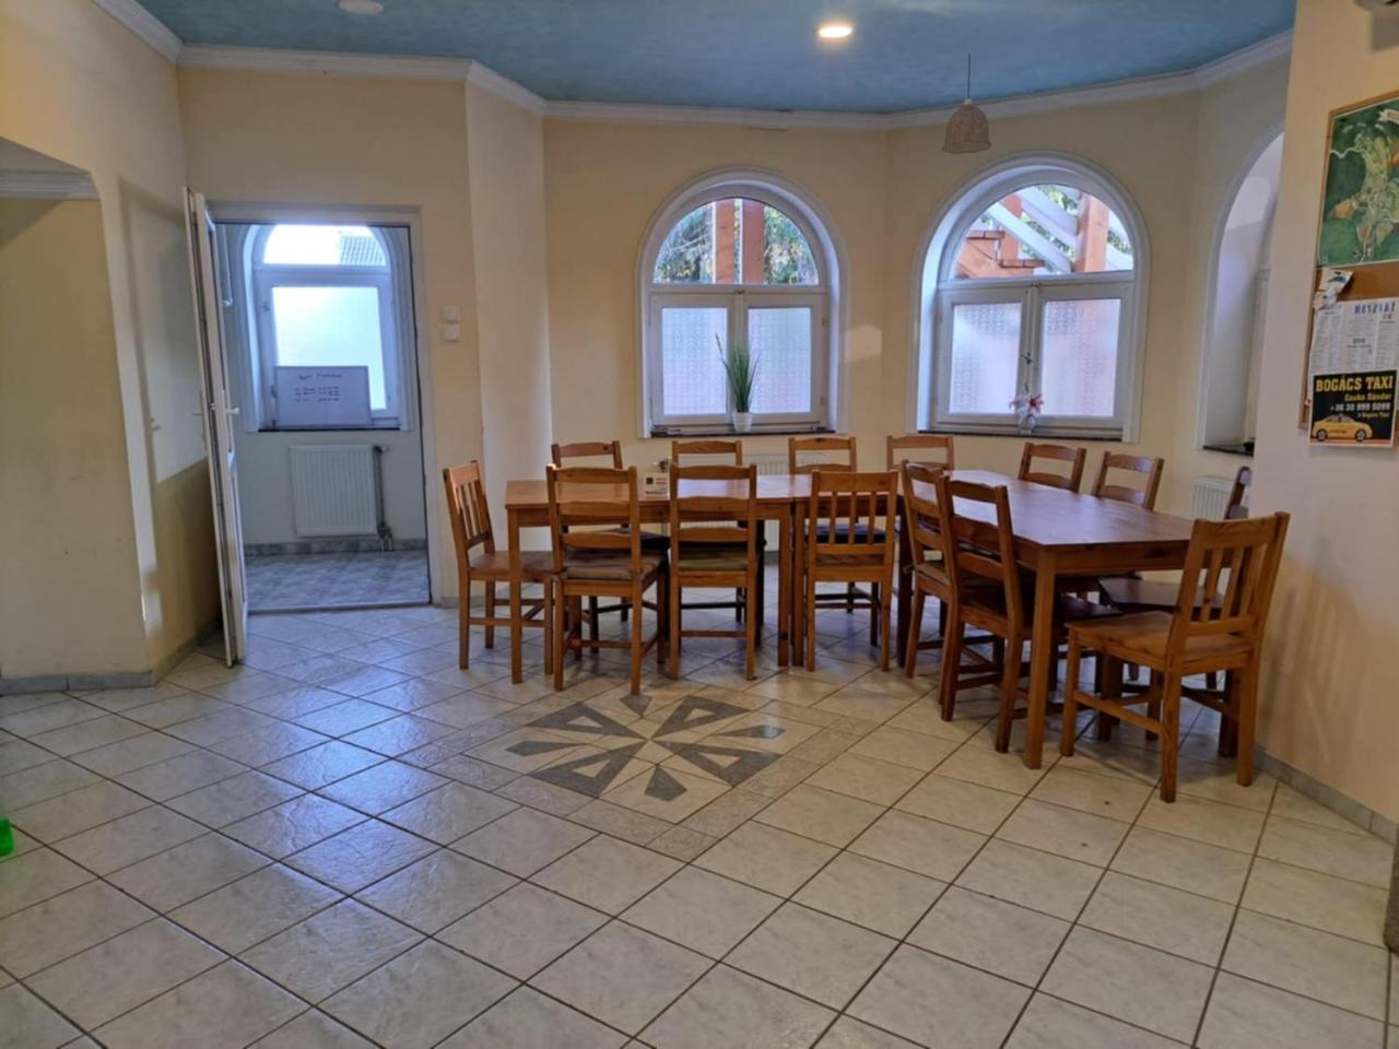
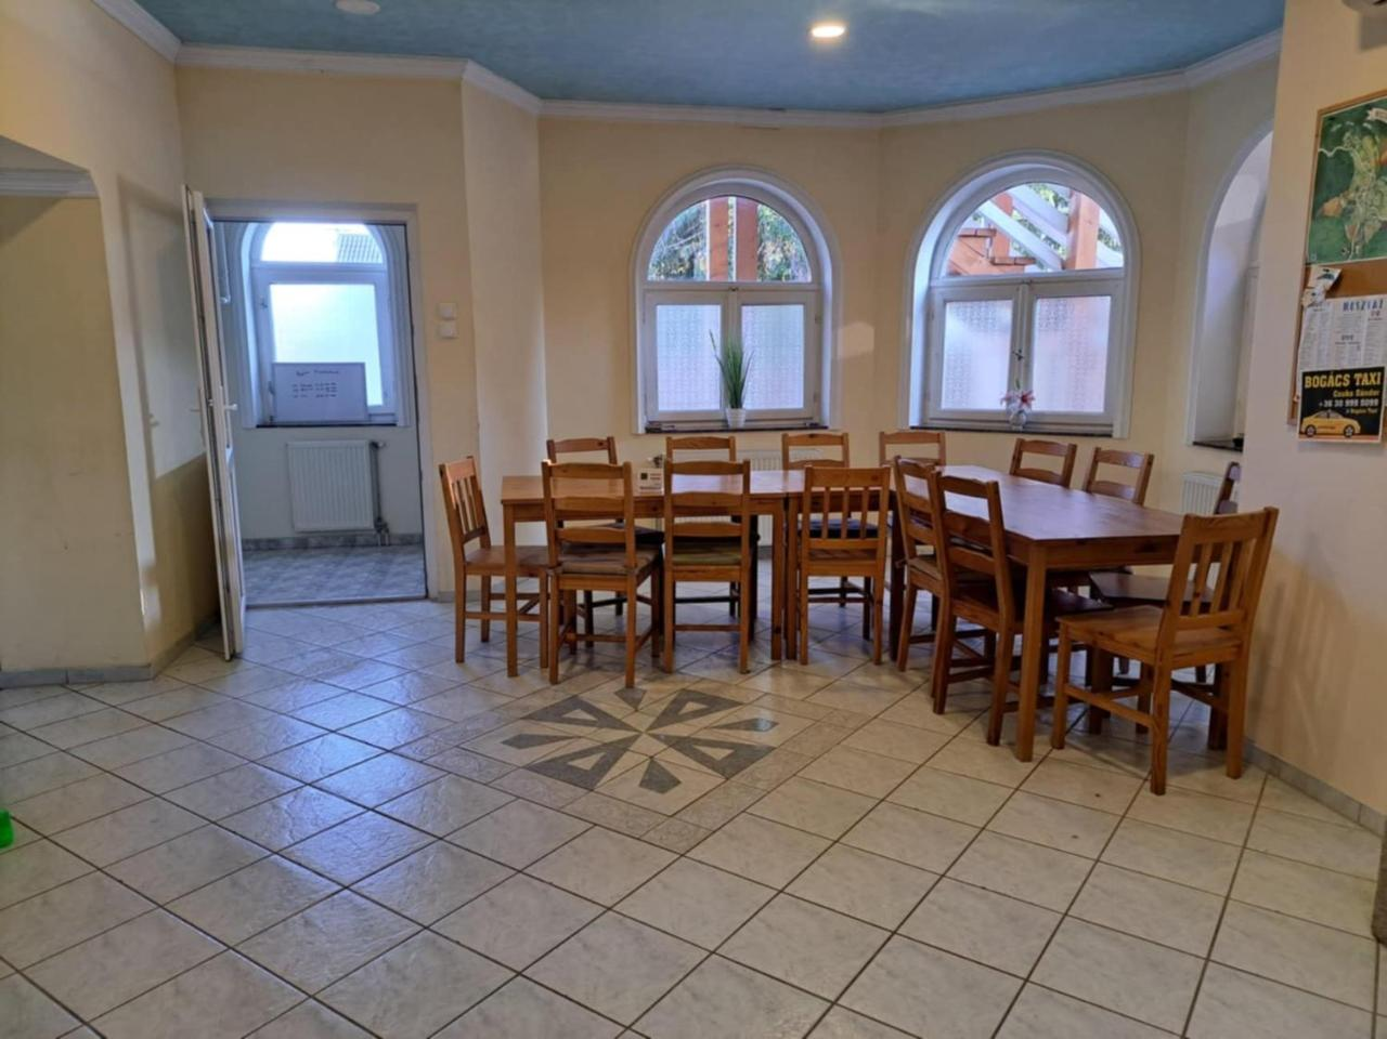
- pendant lamp [941,53,993,155]
